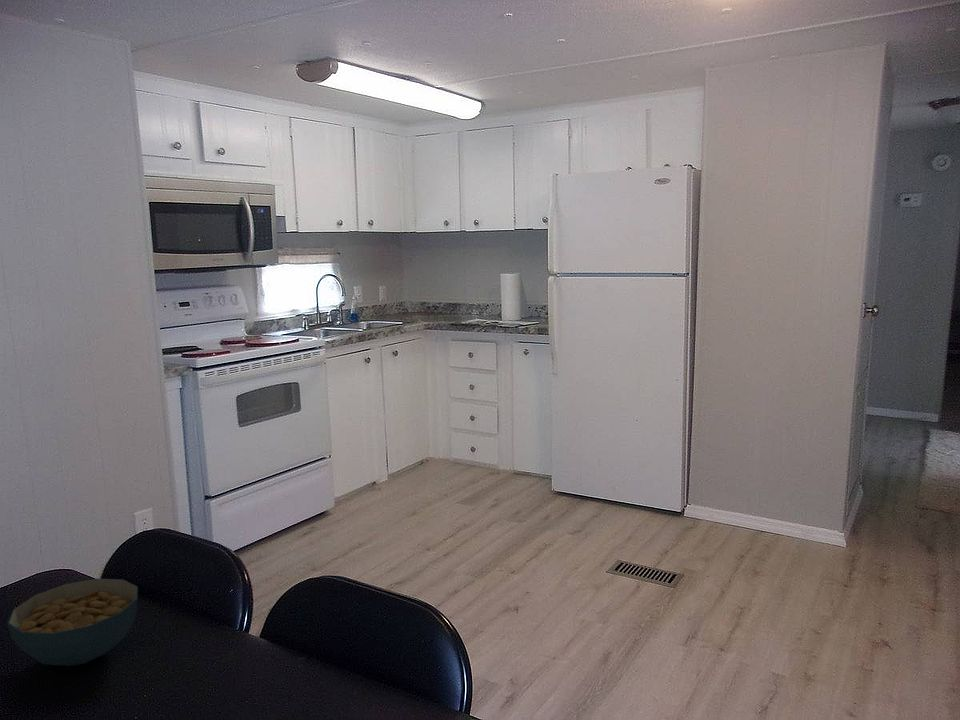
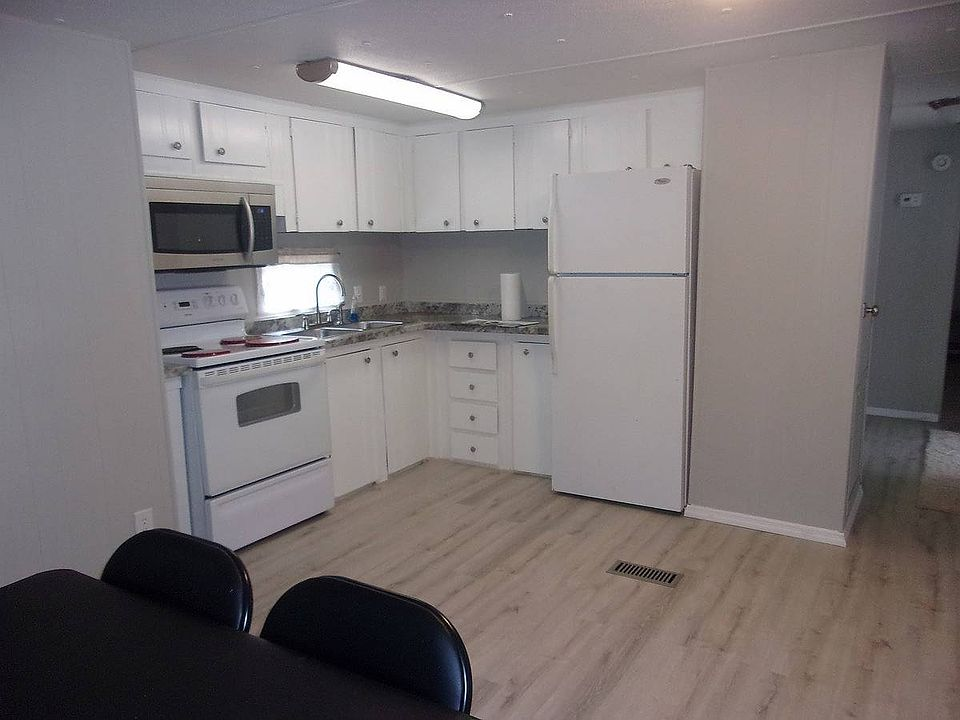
- cereal bowl [6,578,139,667]
